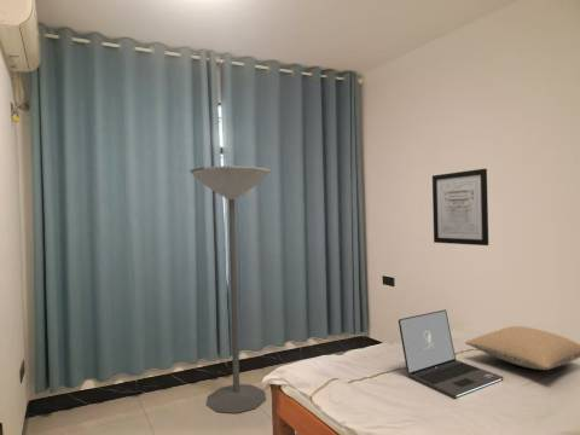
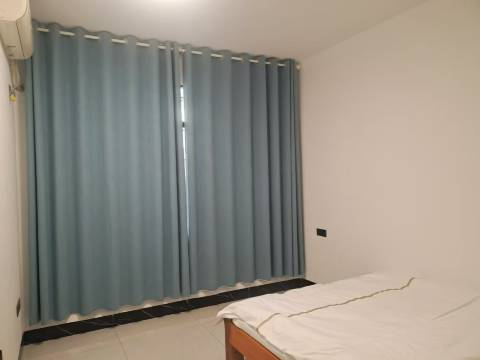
- laptop [398,308,505,400]
- pillow [464,325,580,371]
- floor lamp [188,164,272,414]
- wall art [431,168,489,246]
